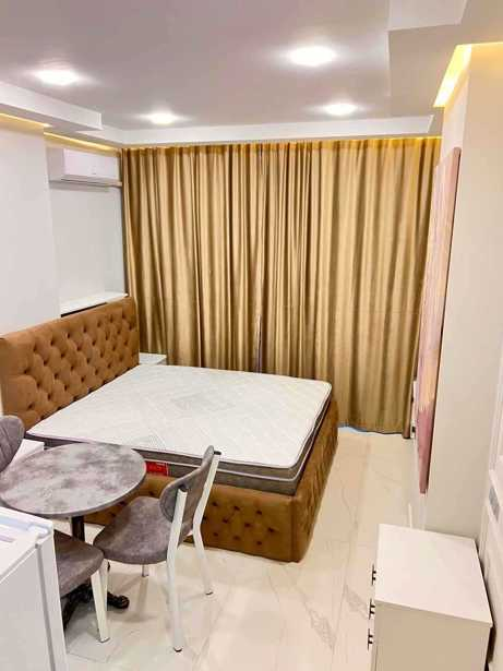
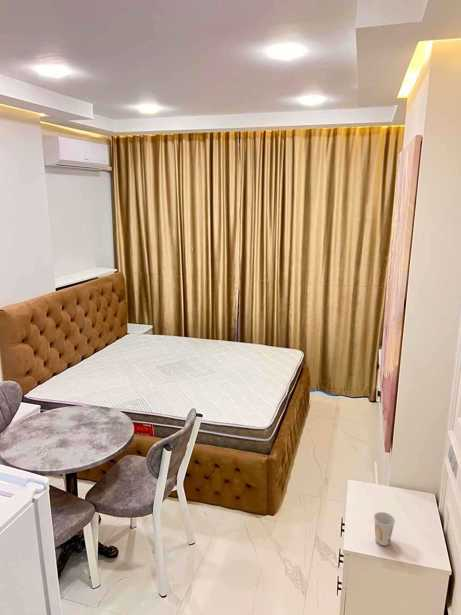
+ cup [373,511,396,547]
